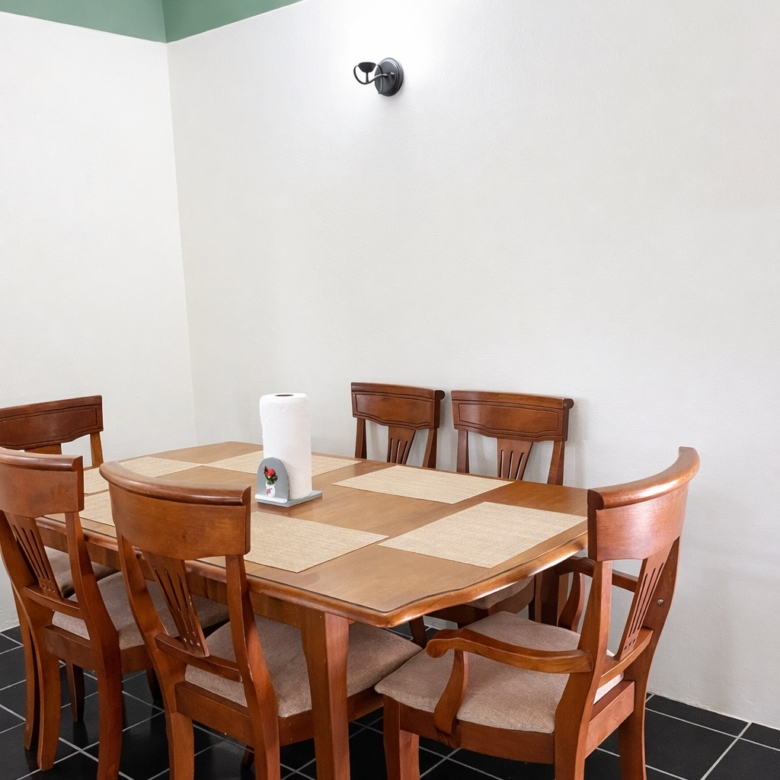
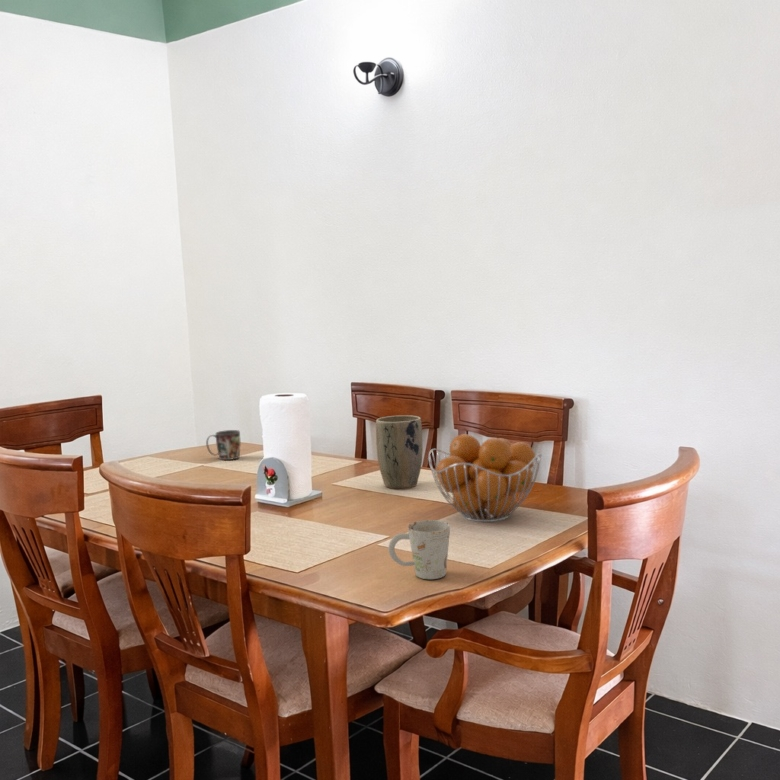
+ mug [387,519,451,580]
+ plant pot [375,414,424,490]
+ mug [205,429,241,461]
+ fruit basket [427,433,542,523]
